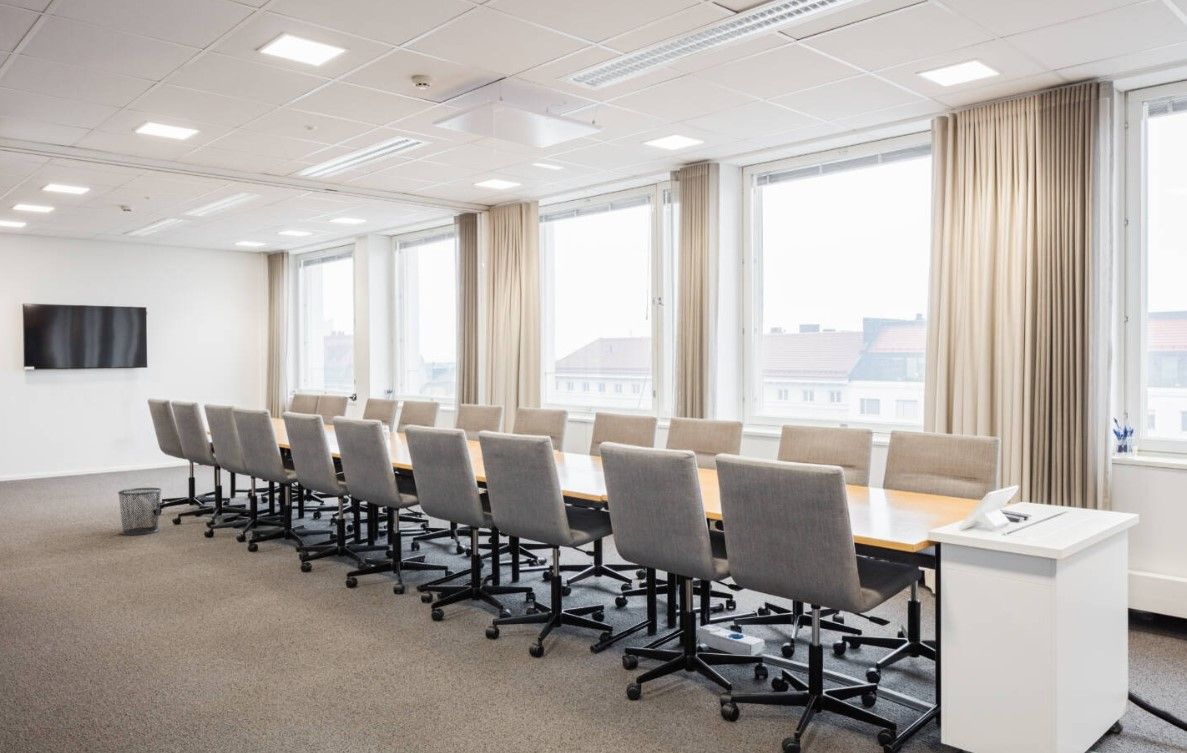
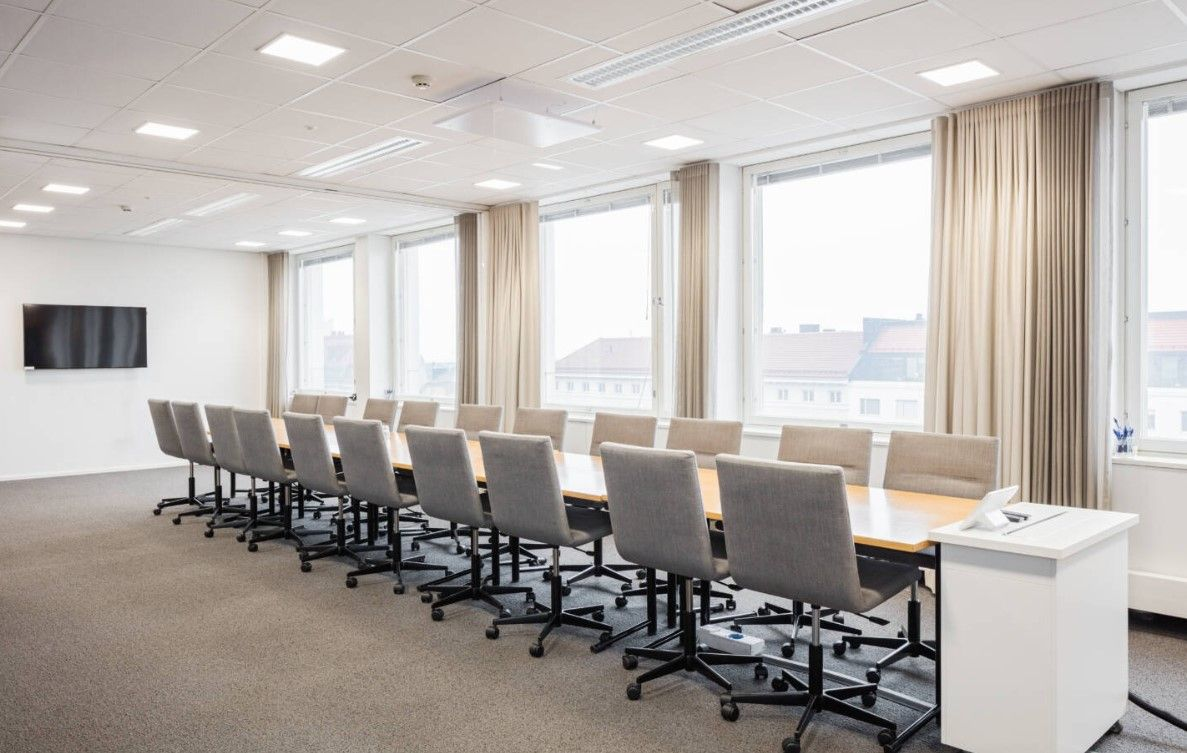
- waste bin [117,487,163,536]
